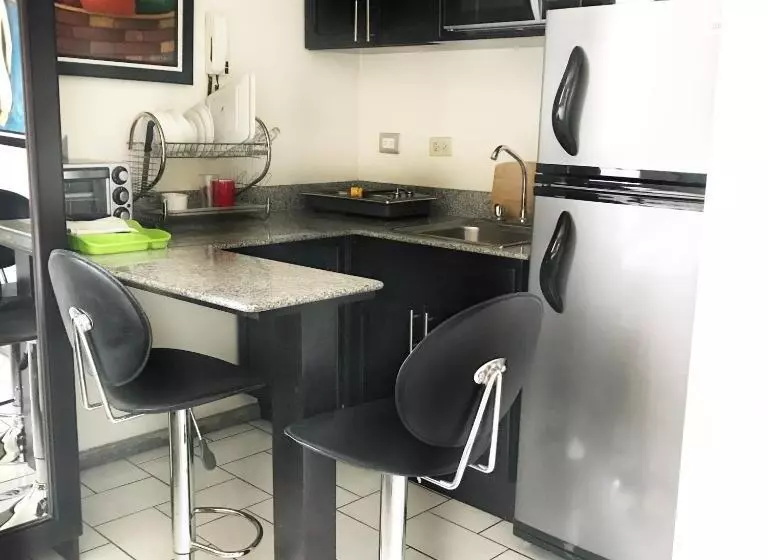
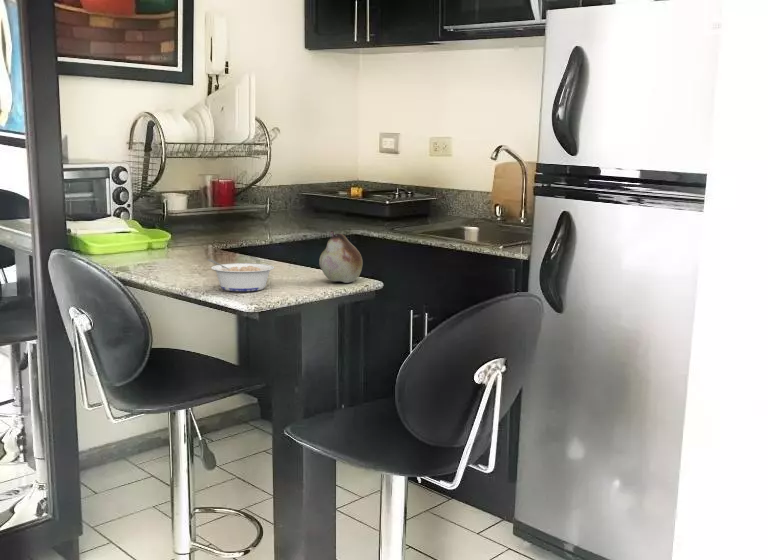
+ fruit [318,230,364,284]
+ legume [207,258,275,292]
